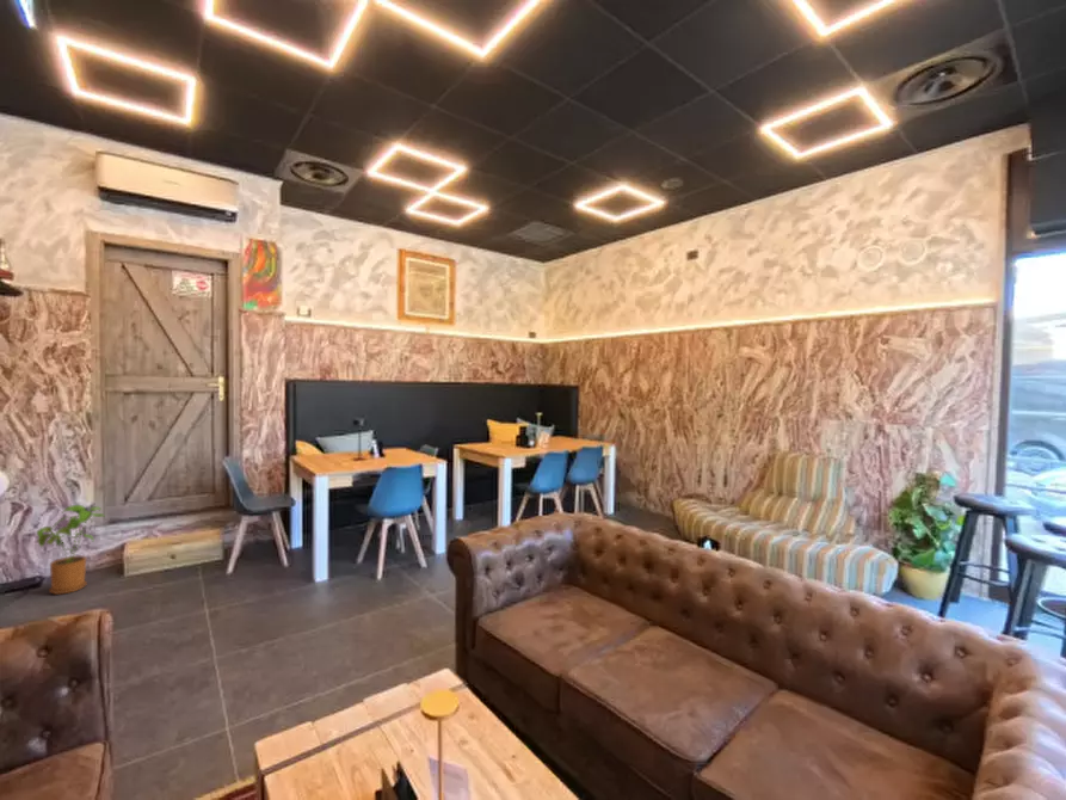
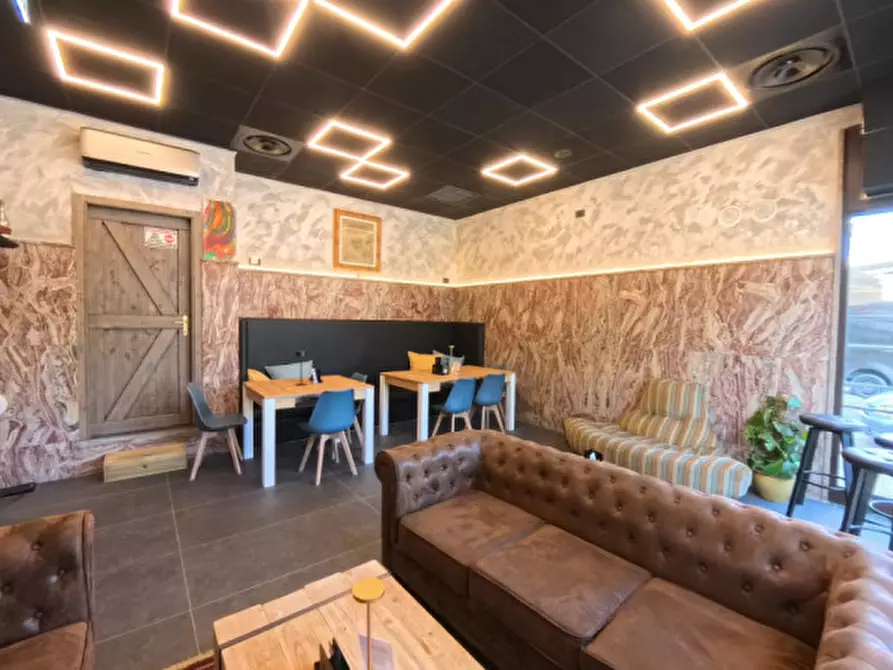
- house plant [36,504,106,596]
